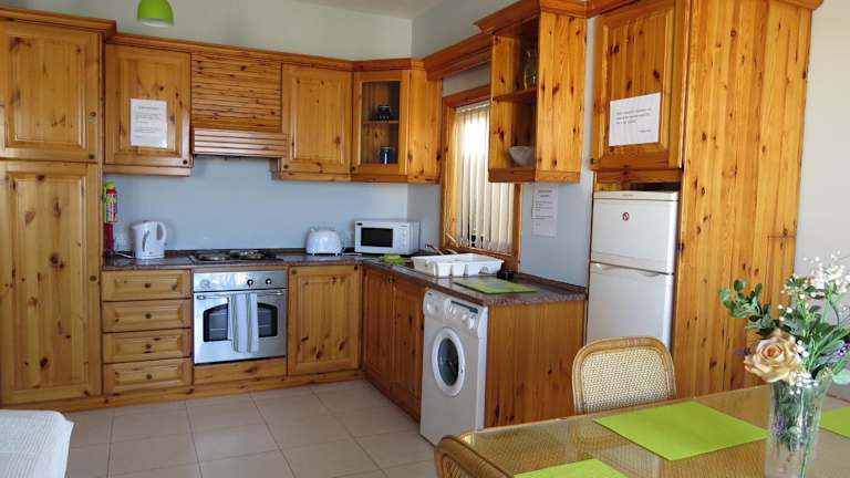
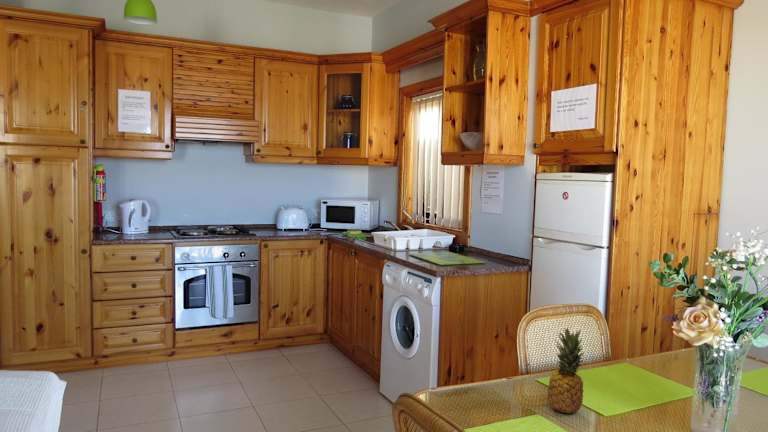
+ fruit [547,327,585,415]
